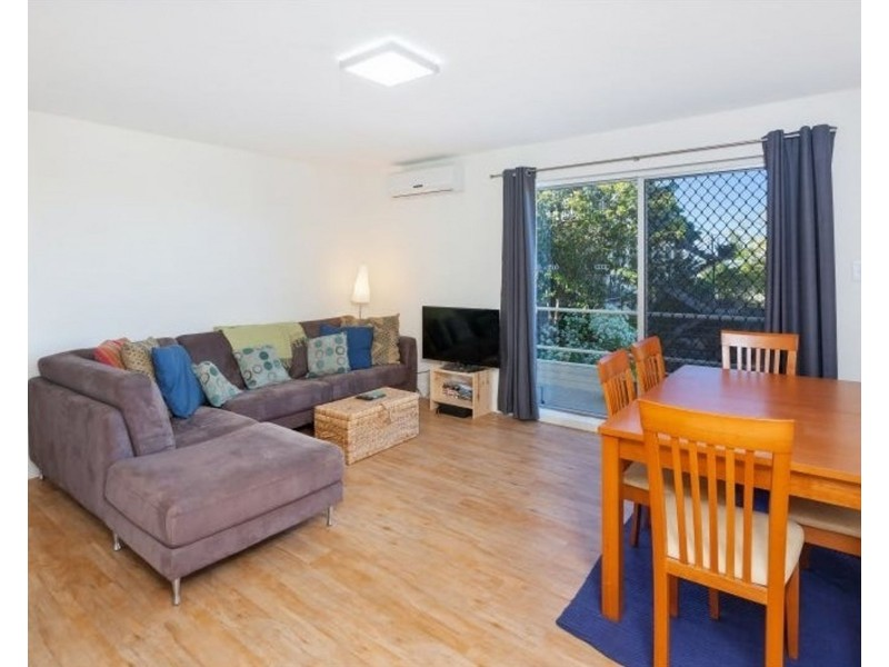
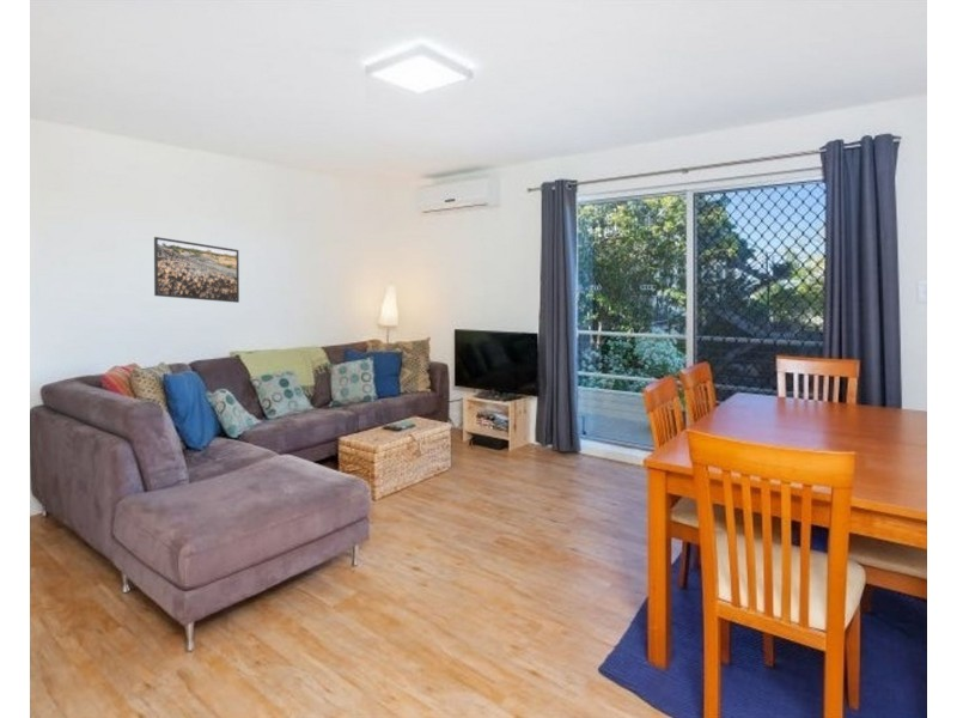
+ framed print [153,236,240,304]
